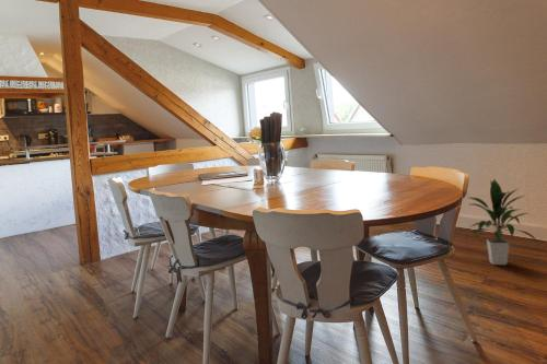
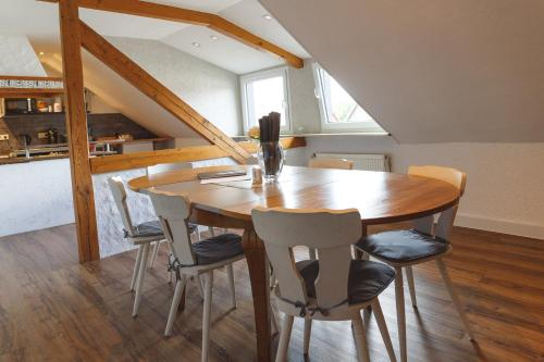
- indoor plant [467,178,539,266]
